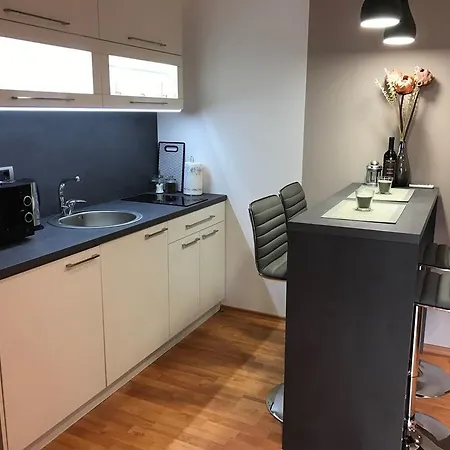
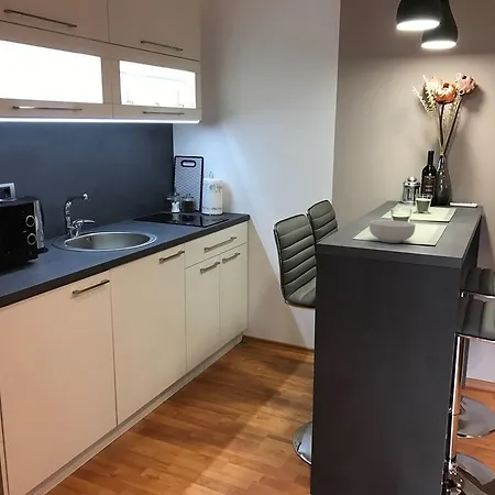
+ cereal bowl [369,219,416,244]
